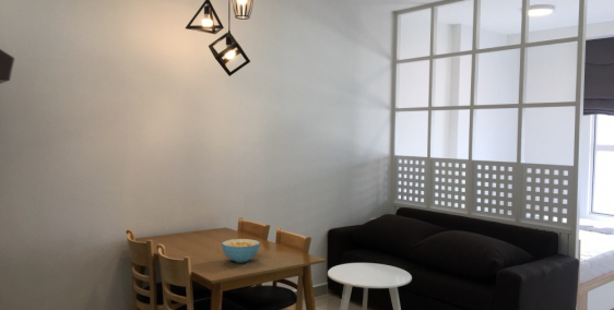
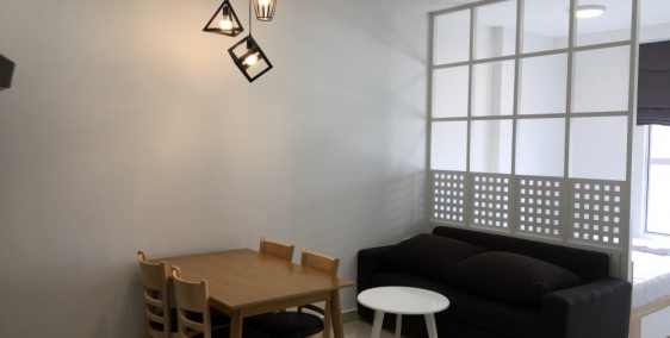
- cereal bowl [221,238,261,264]
